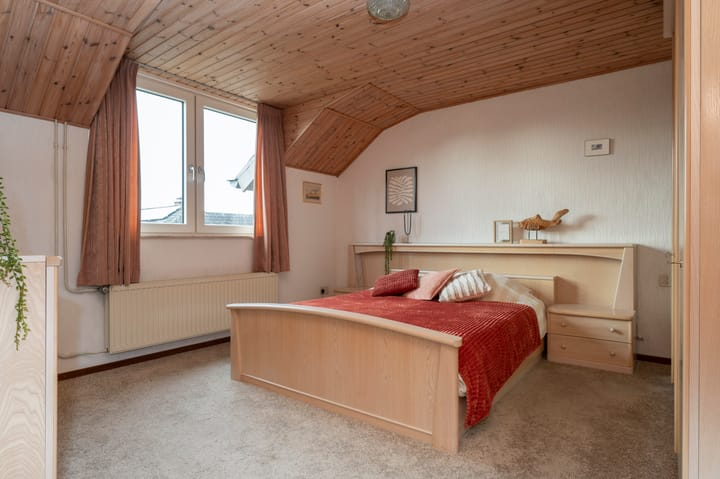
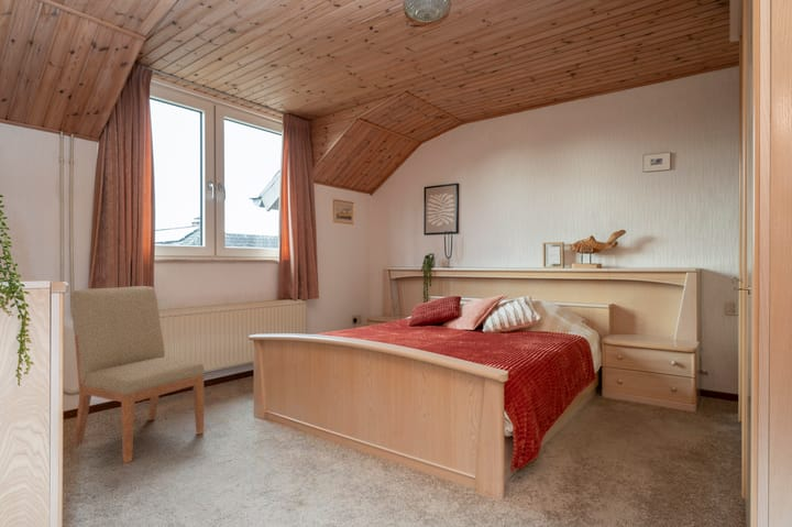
+ chair [70,285,206,464]
